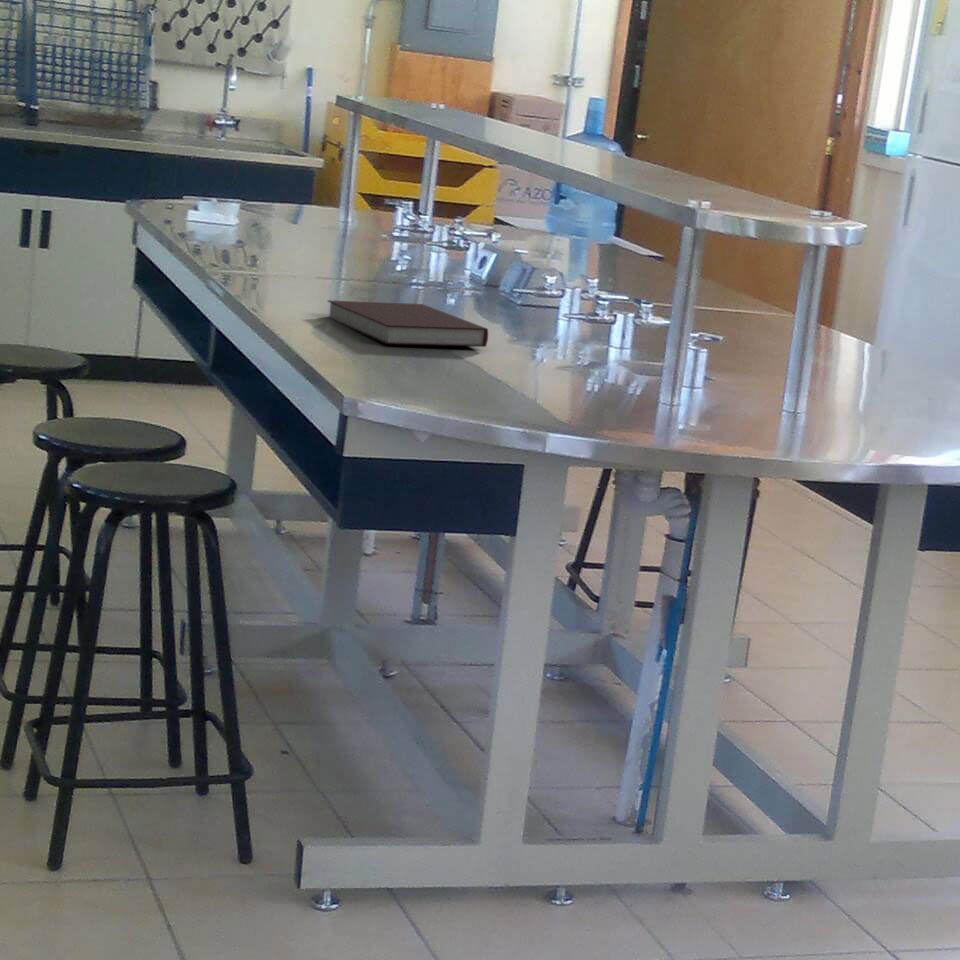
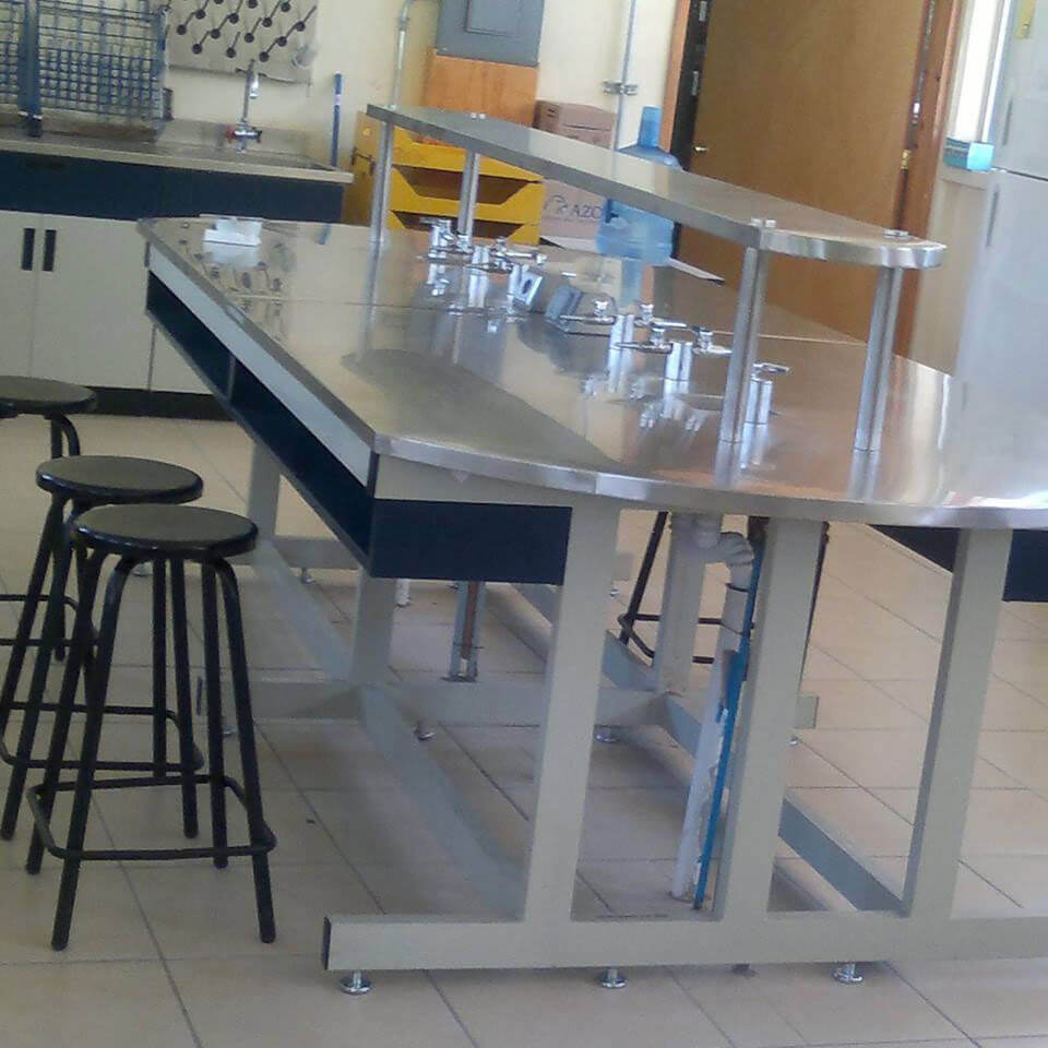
- notebook [327,299,489,348]
